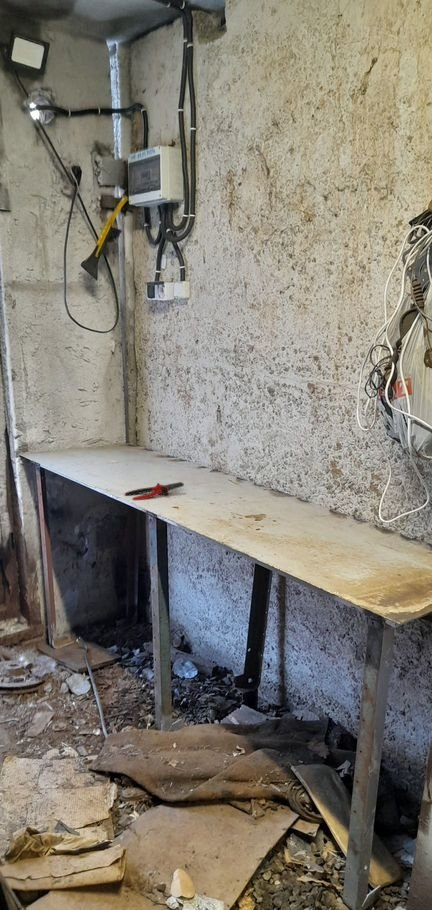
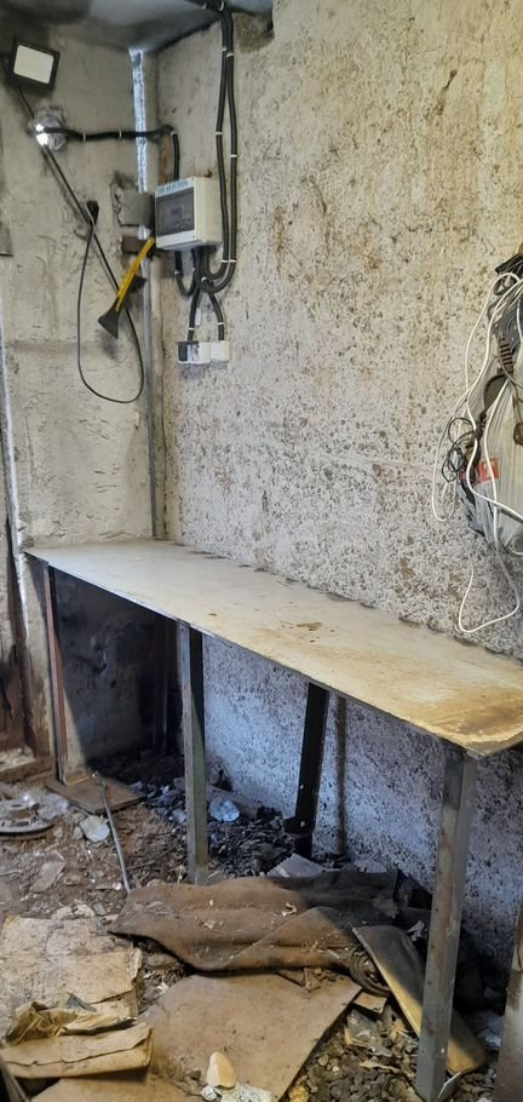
- pliers [124,481,185,501]
